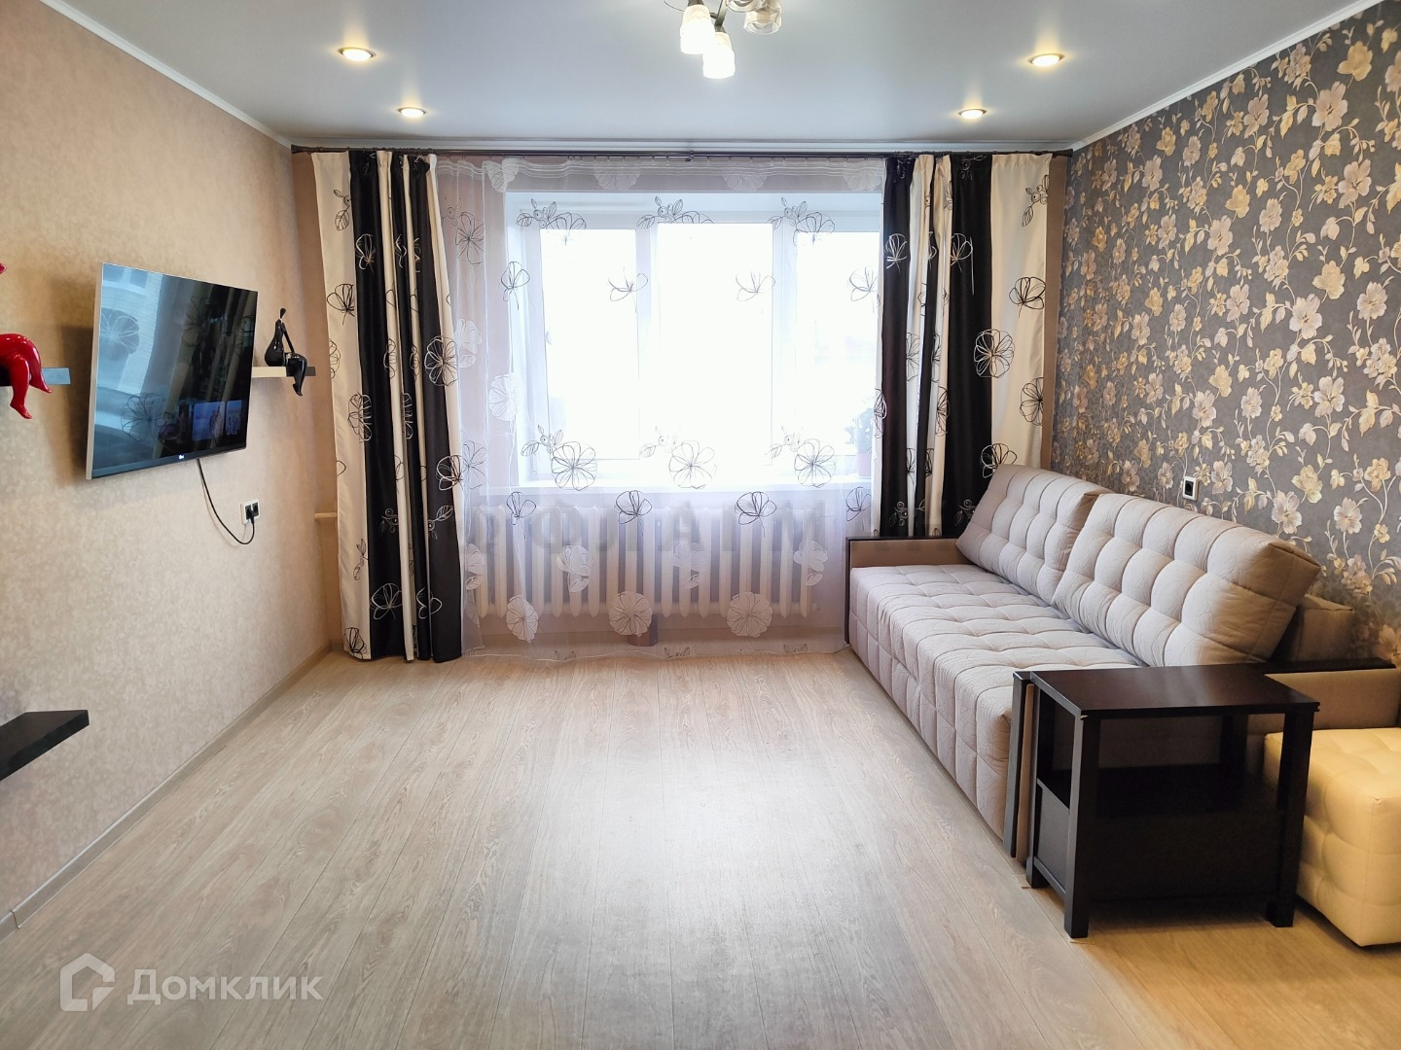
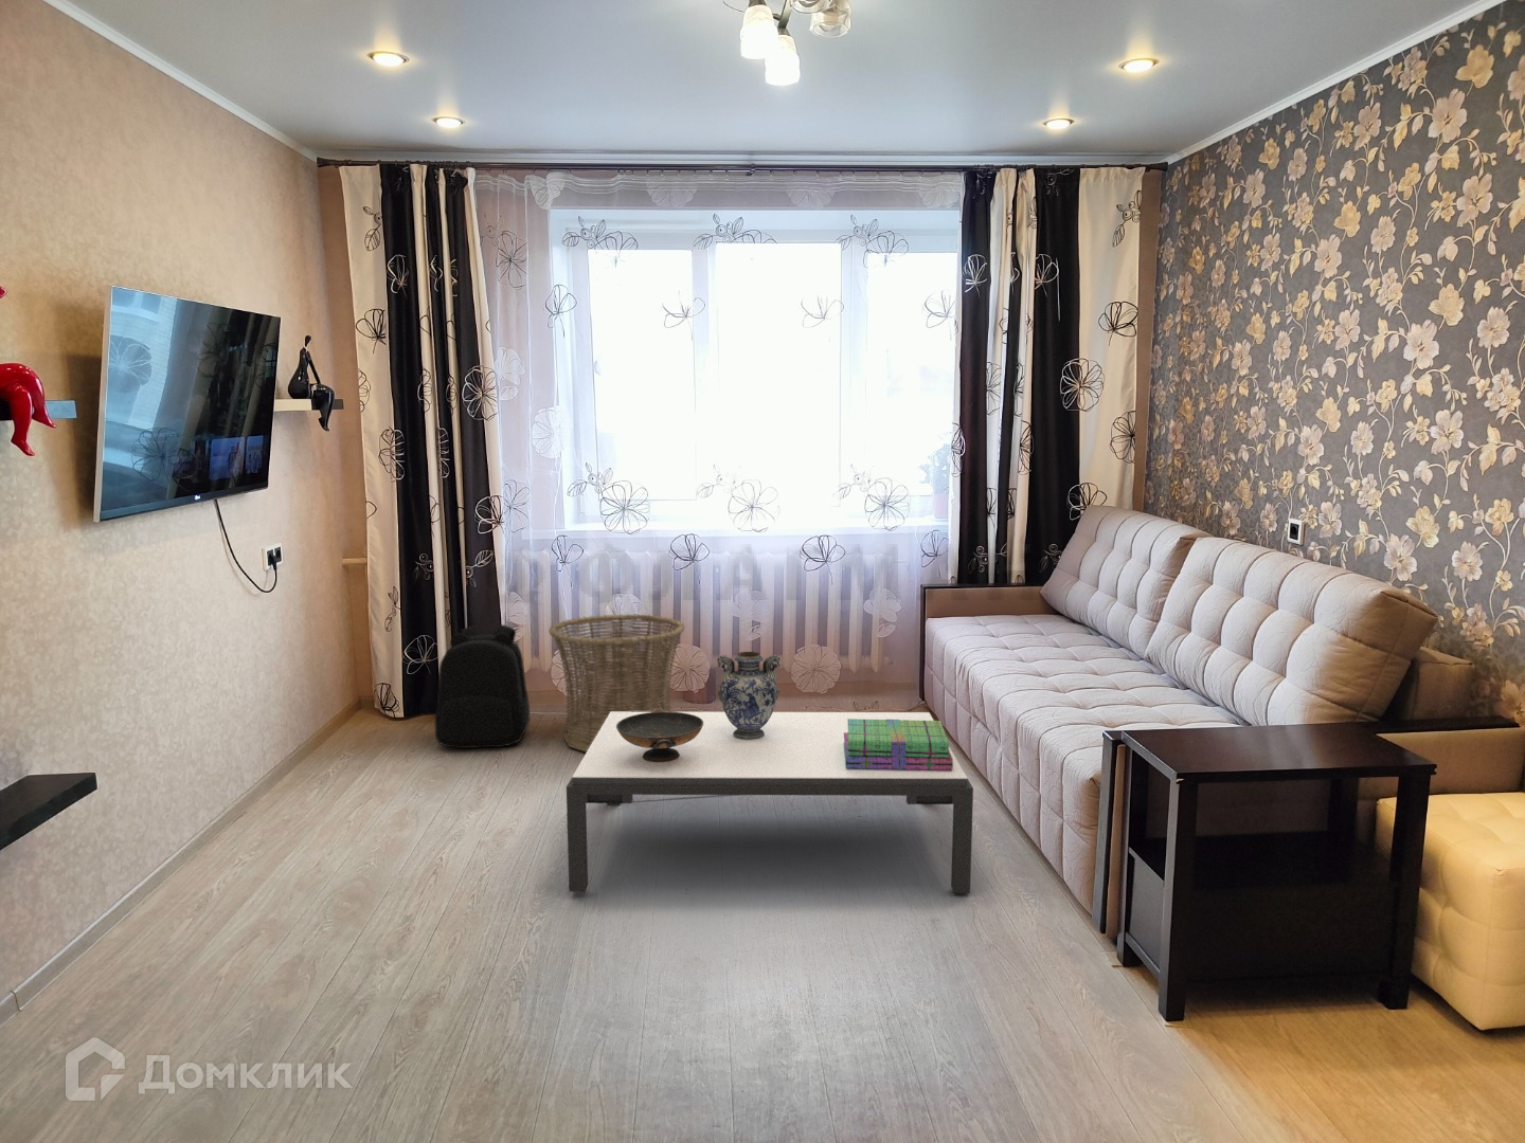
+ basket [548,612,686,754]
+ coffee table [566,711,974,894]
+ stack of books [843,719,953,771]
+ decorative vase [716,651,782,738]
+ backpack [433,623,531,749]
+ decorative bowl [616,708,704,762]
